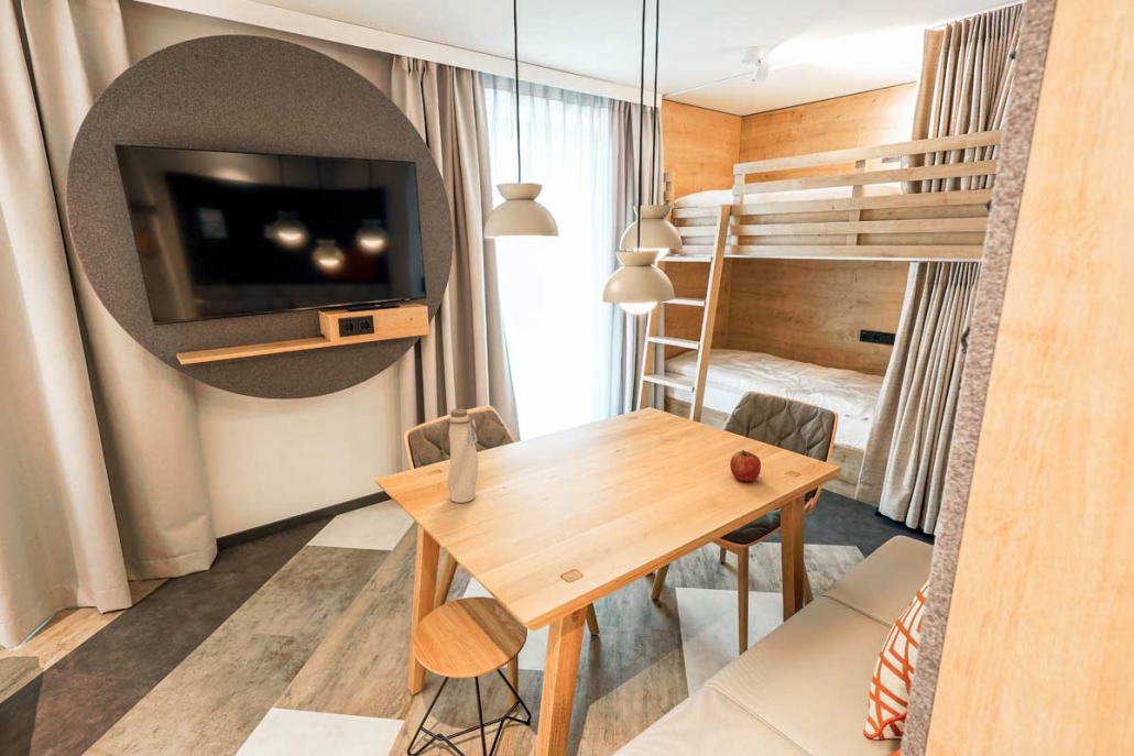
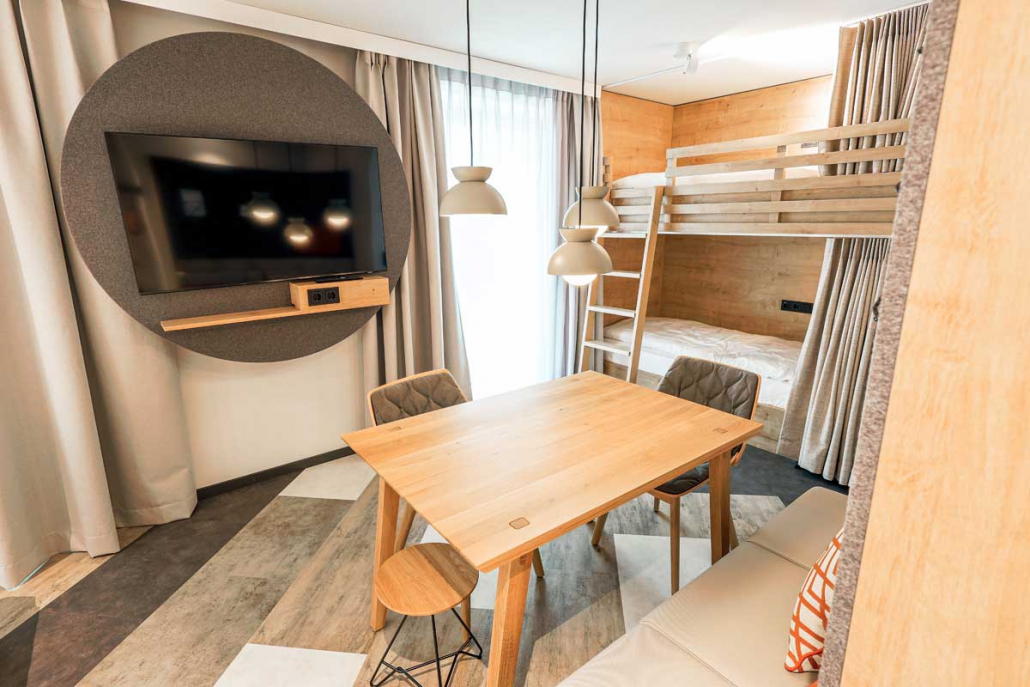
- apple [729,449,762,482]
- water bottle [446,408,480,504]
